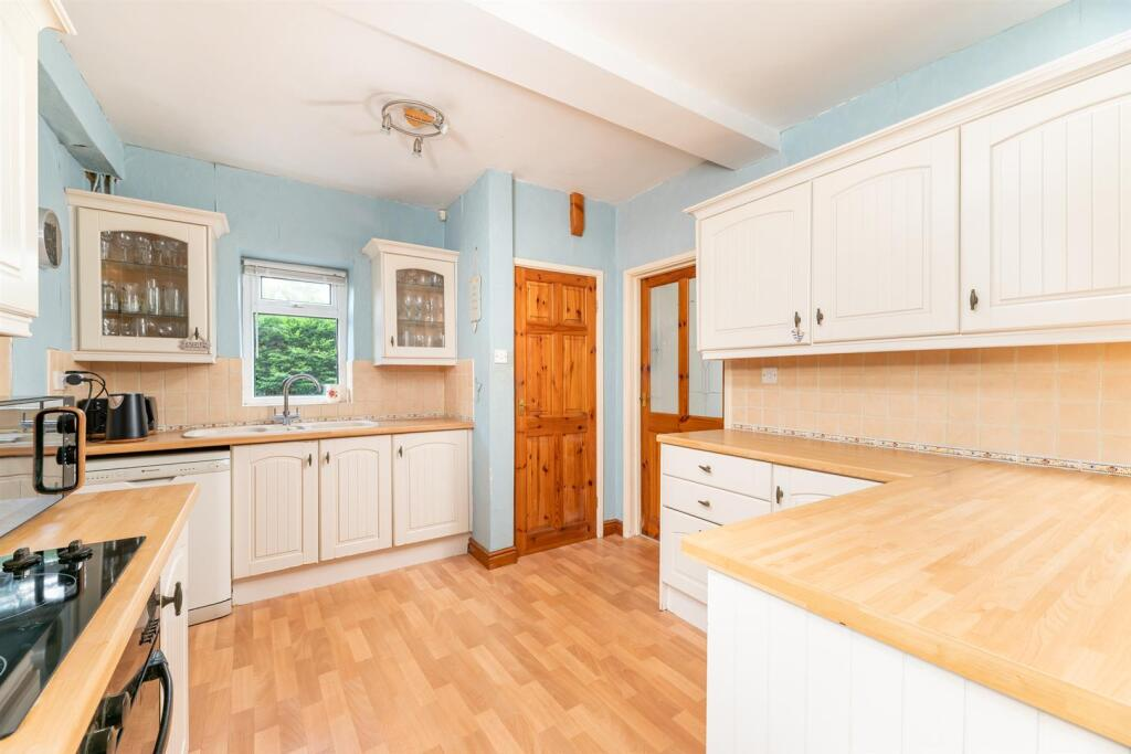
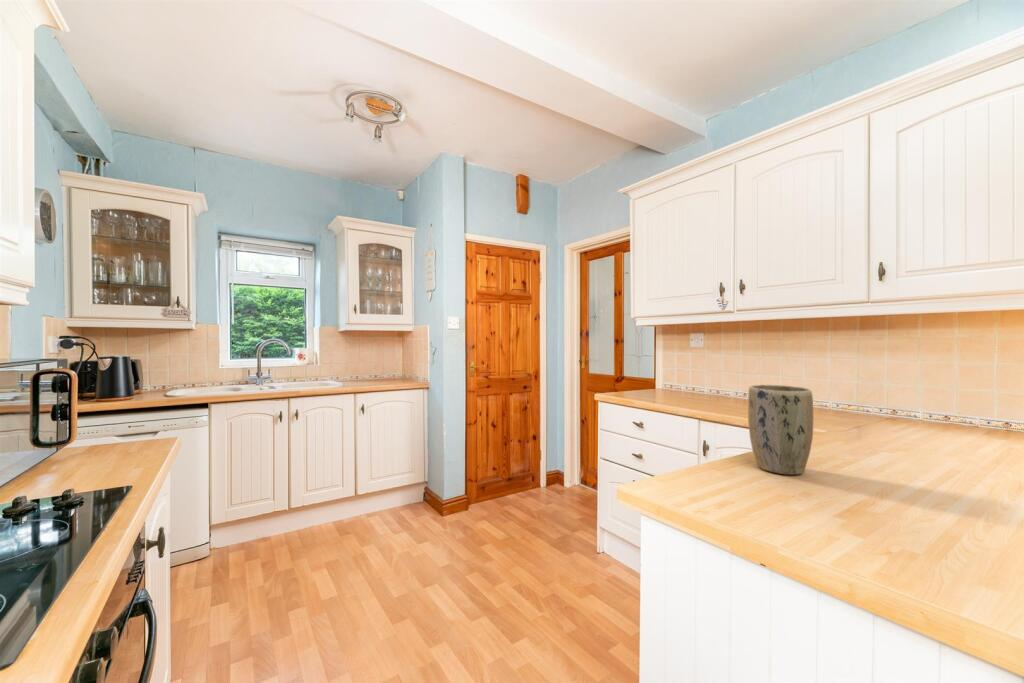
+ plant pot [747,384,814,476]
